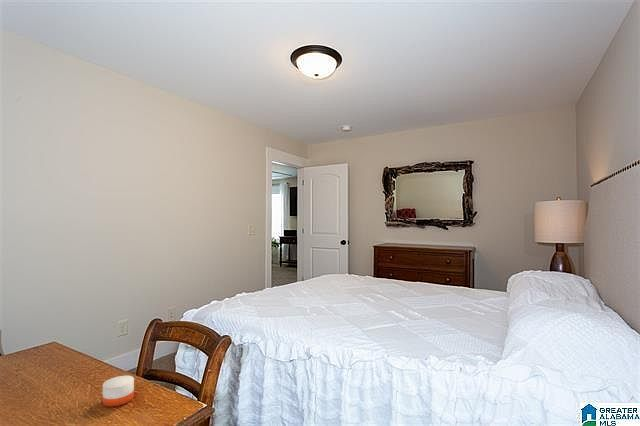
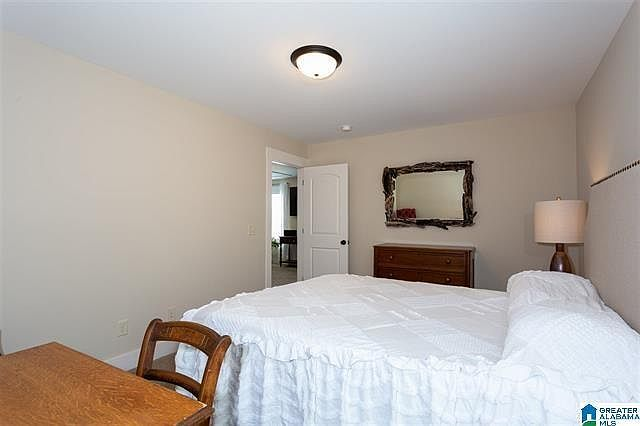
- candle [102,369,135,408]
